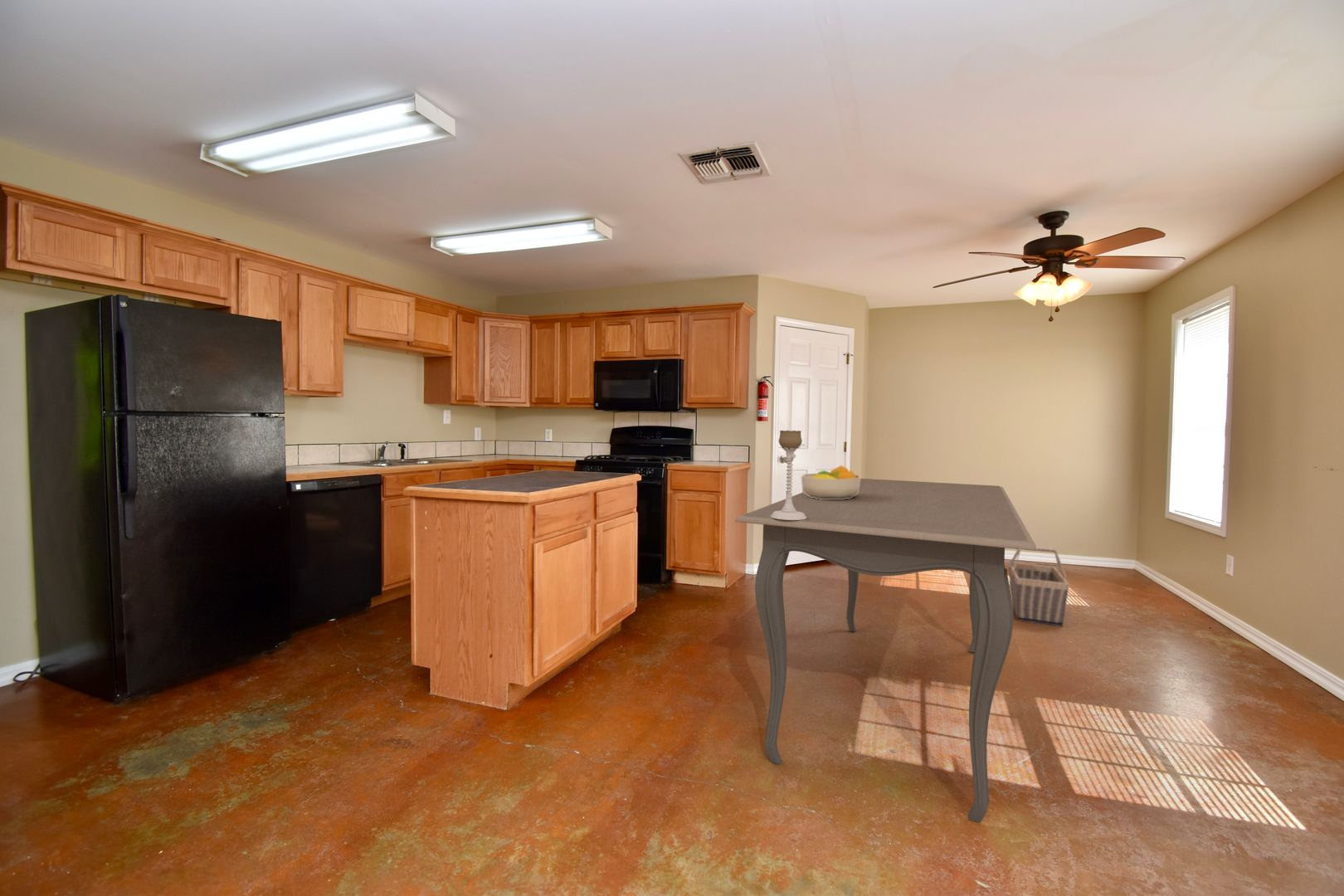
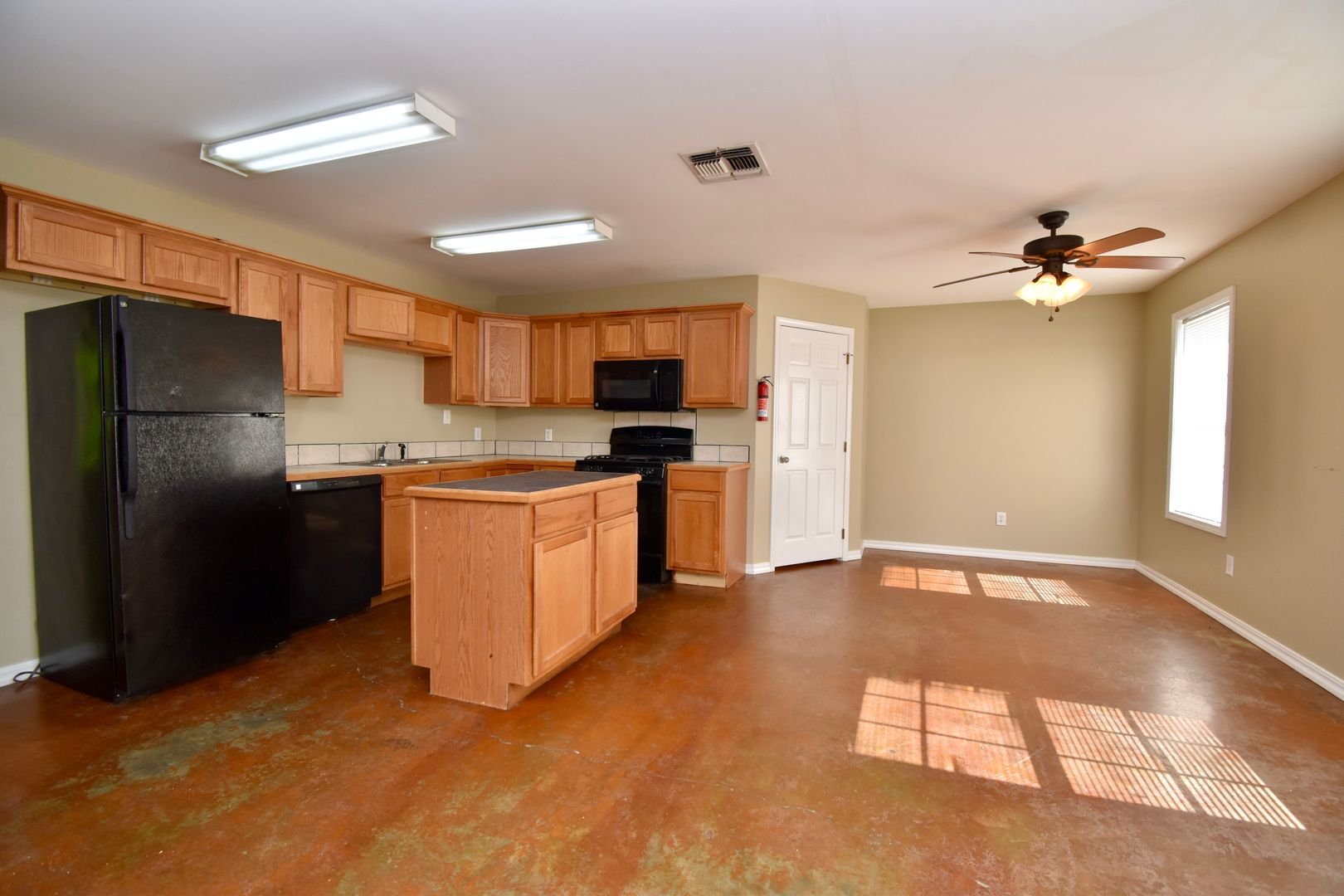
- candle holder [771,430,806,520]
- fruit bowl [801,465,861,499]
- basket [1007,546,1070,627]
- dining table [734,478,1038,824]
